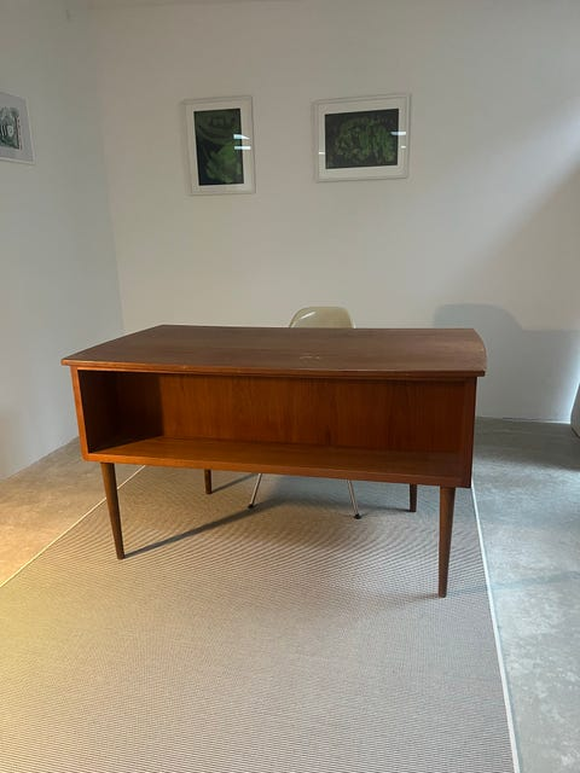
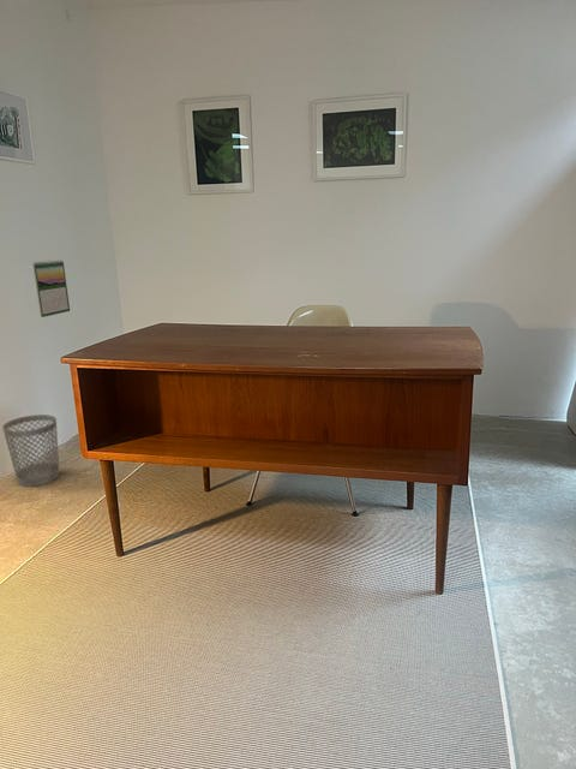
+ wastebasket [1,413,60,488]
+ calendar [32,258,71,318]
